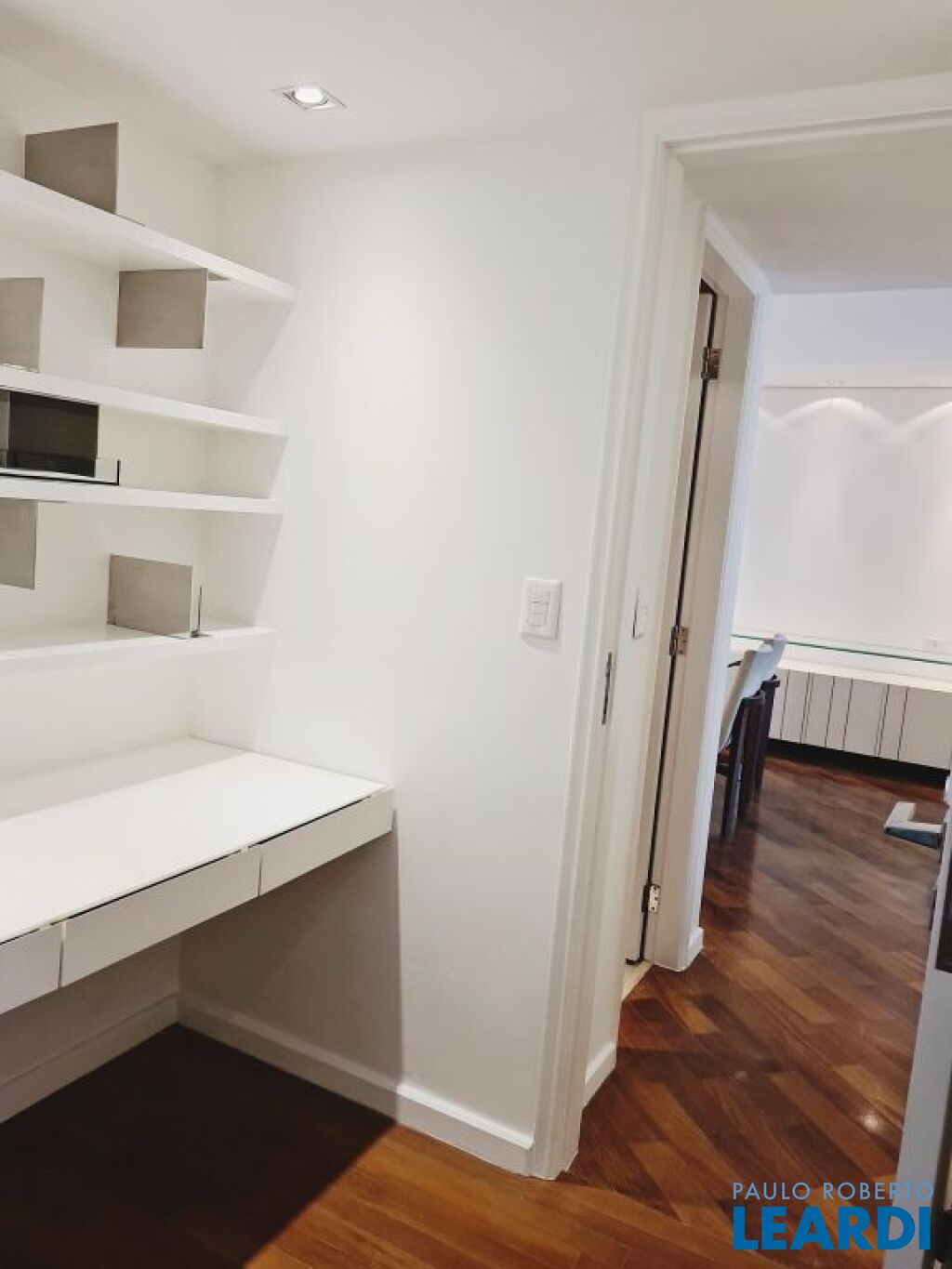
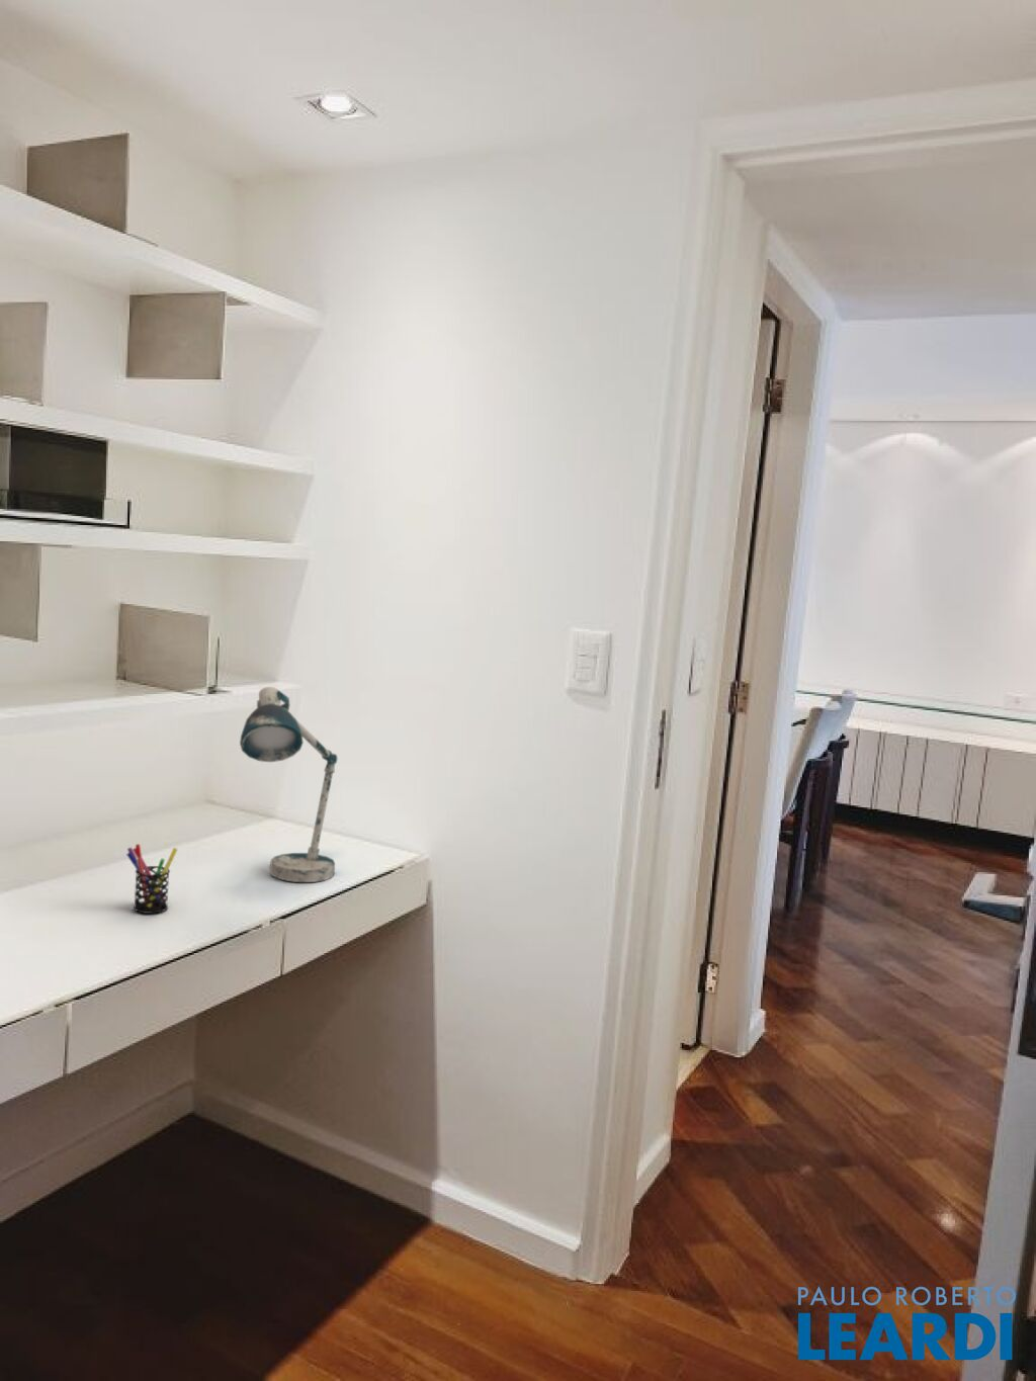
+ pen holder [125,842,180,914]
+ desk lamp [238,686,338,884]
